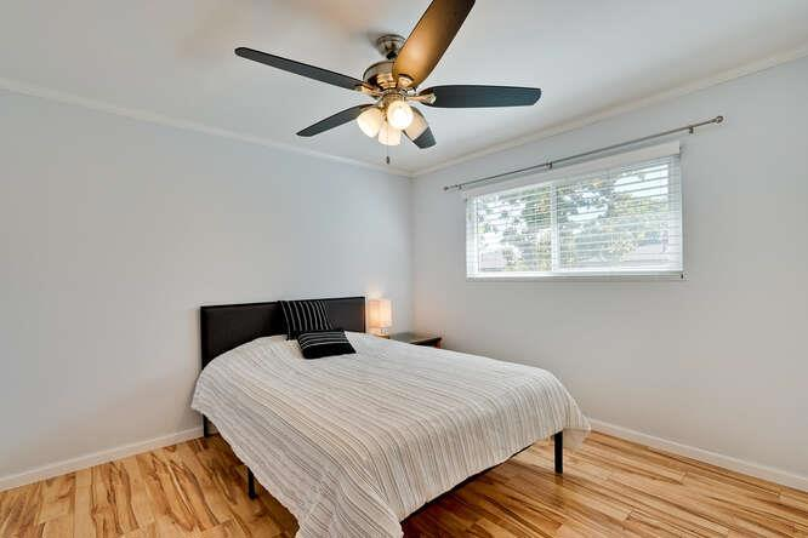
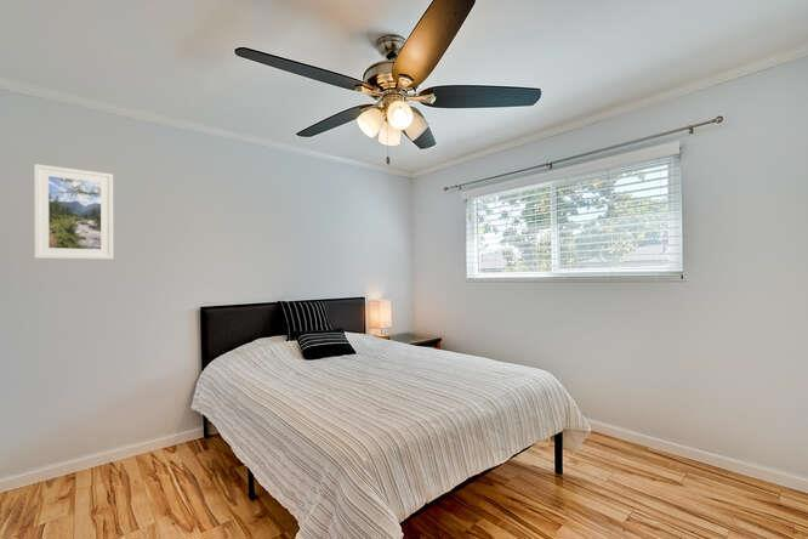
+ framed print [33,163,114,260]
